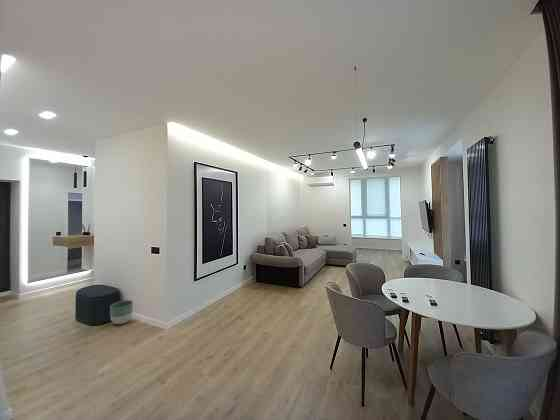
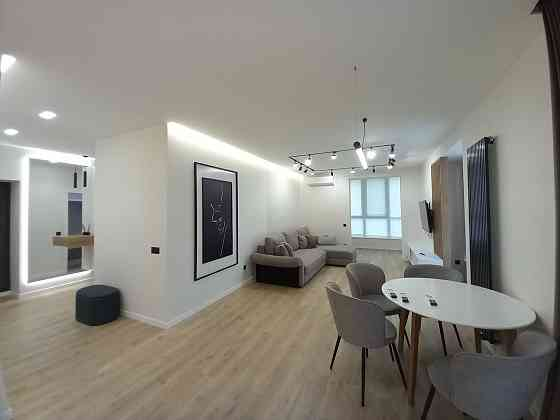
- planter [109,299,134,325]
